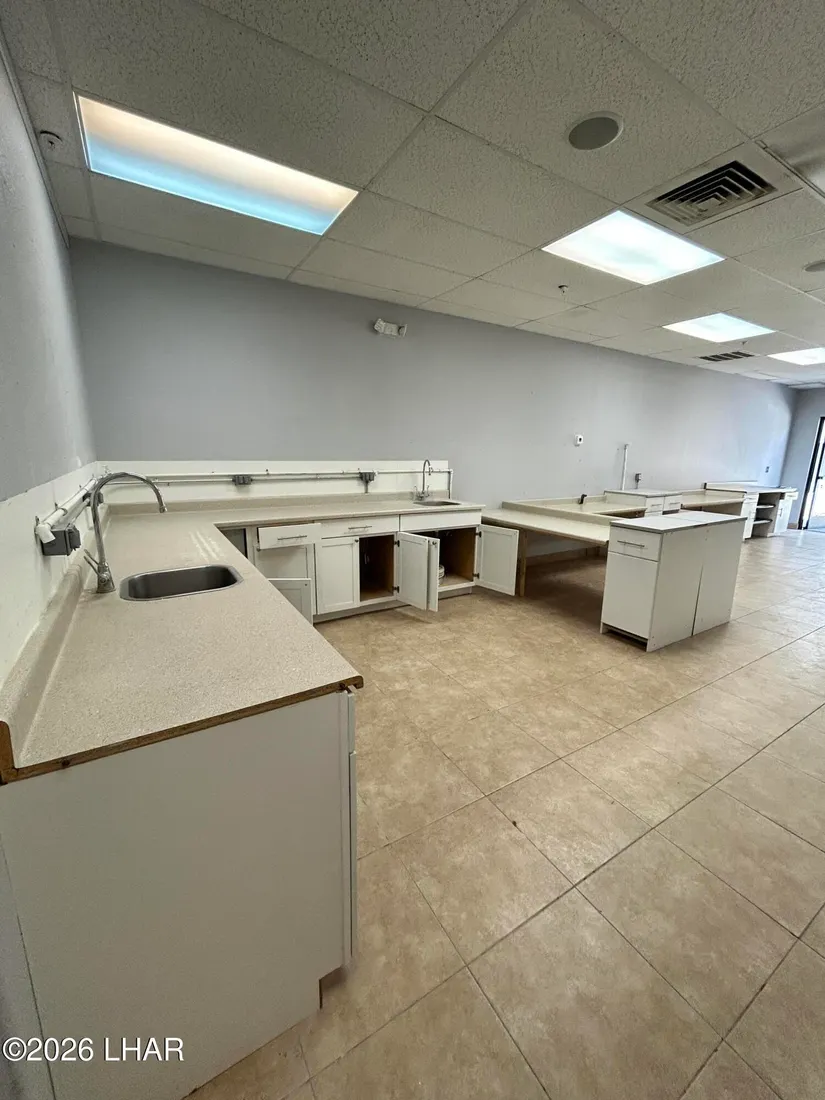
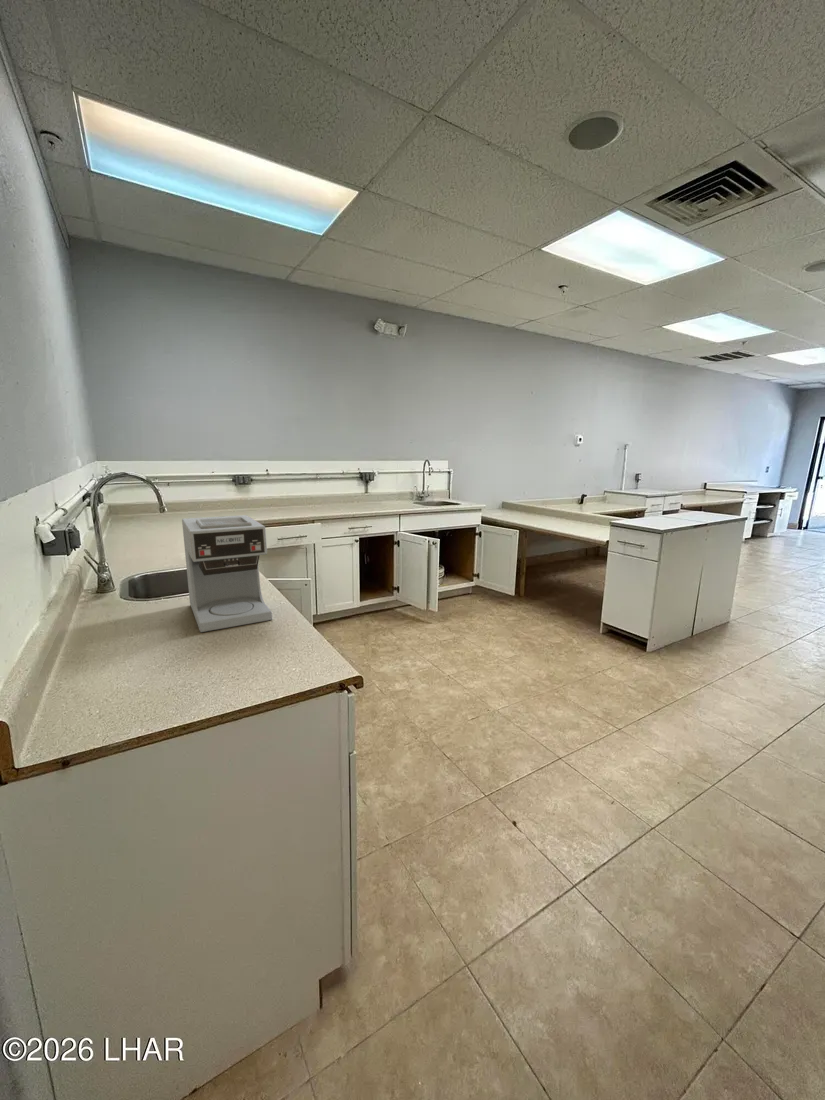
+ coffee maker [181,514,273,633]
